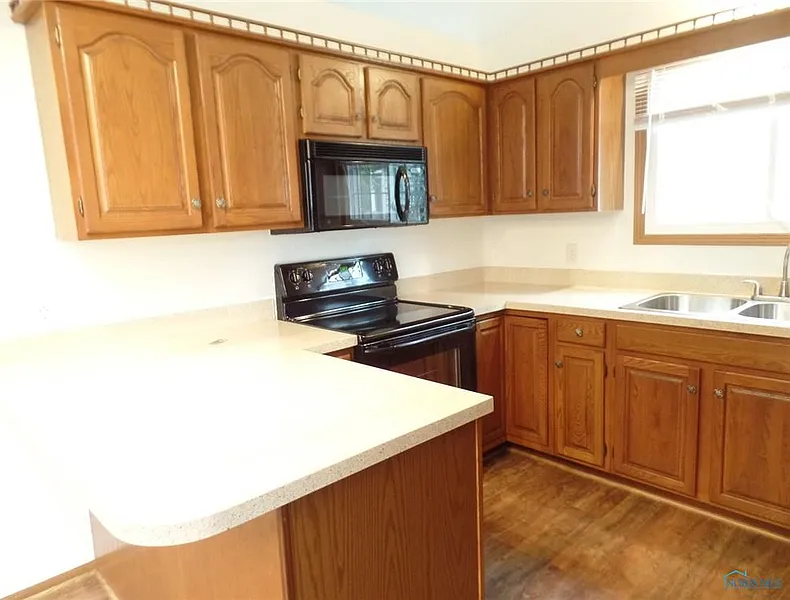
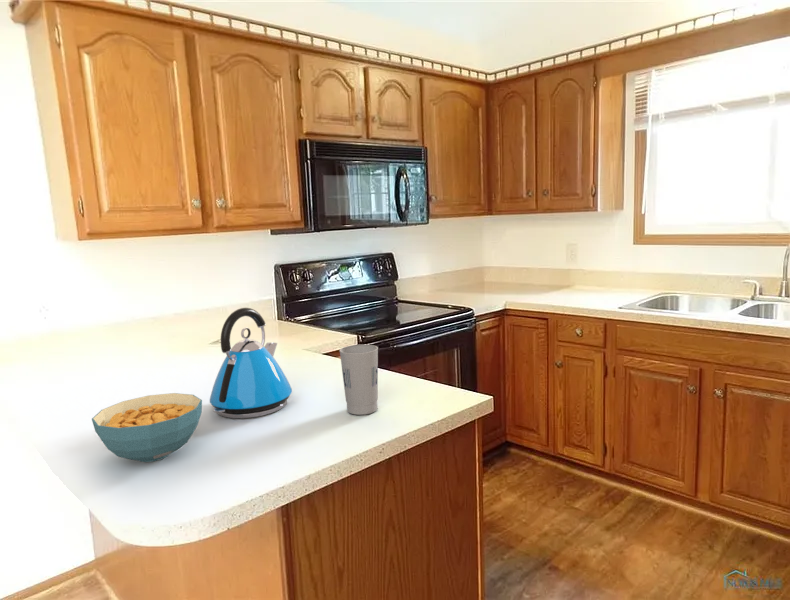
+ kettle [209,307,293,419]
+ cup [338,343,379,416]
+ cereal bowl [91,392,203,463]
